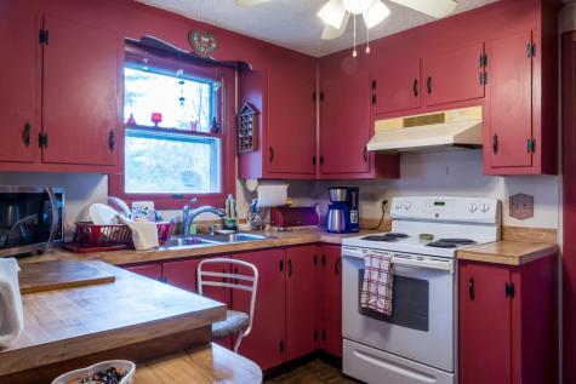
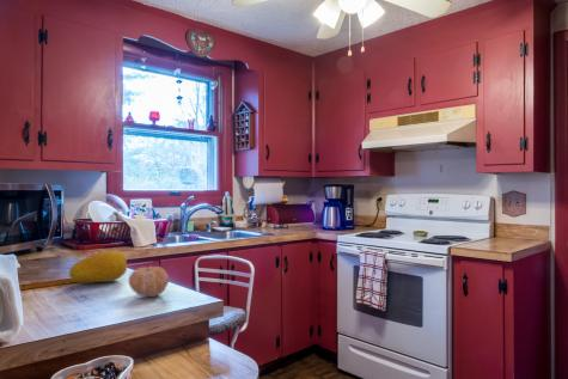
+ fruit [127,265,170,299]
+ fruit [68,249,128,283]
